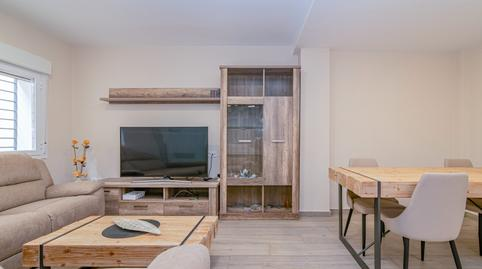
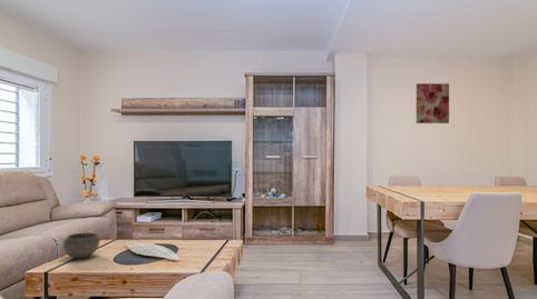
+ wall art [416,82,450,124]
+ bowl [62,232,100,259]
